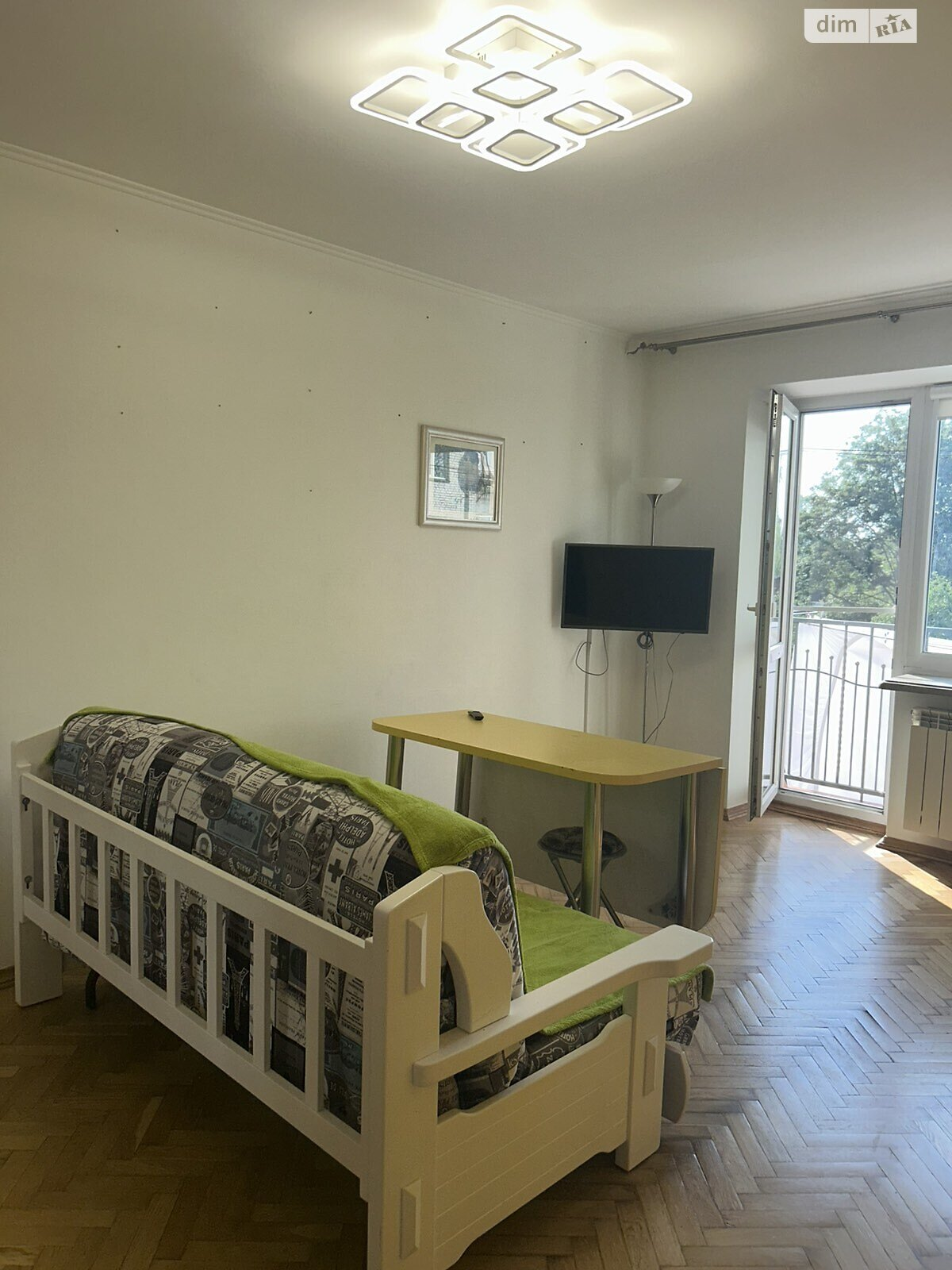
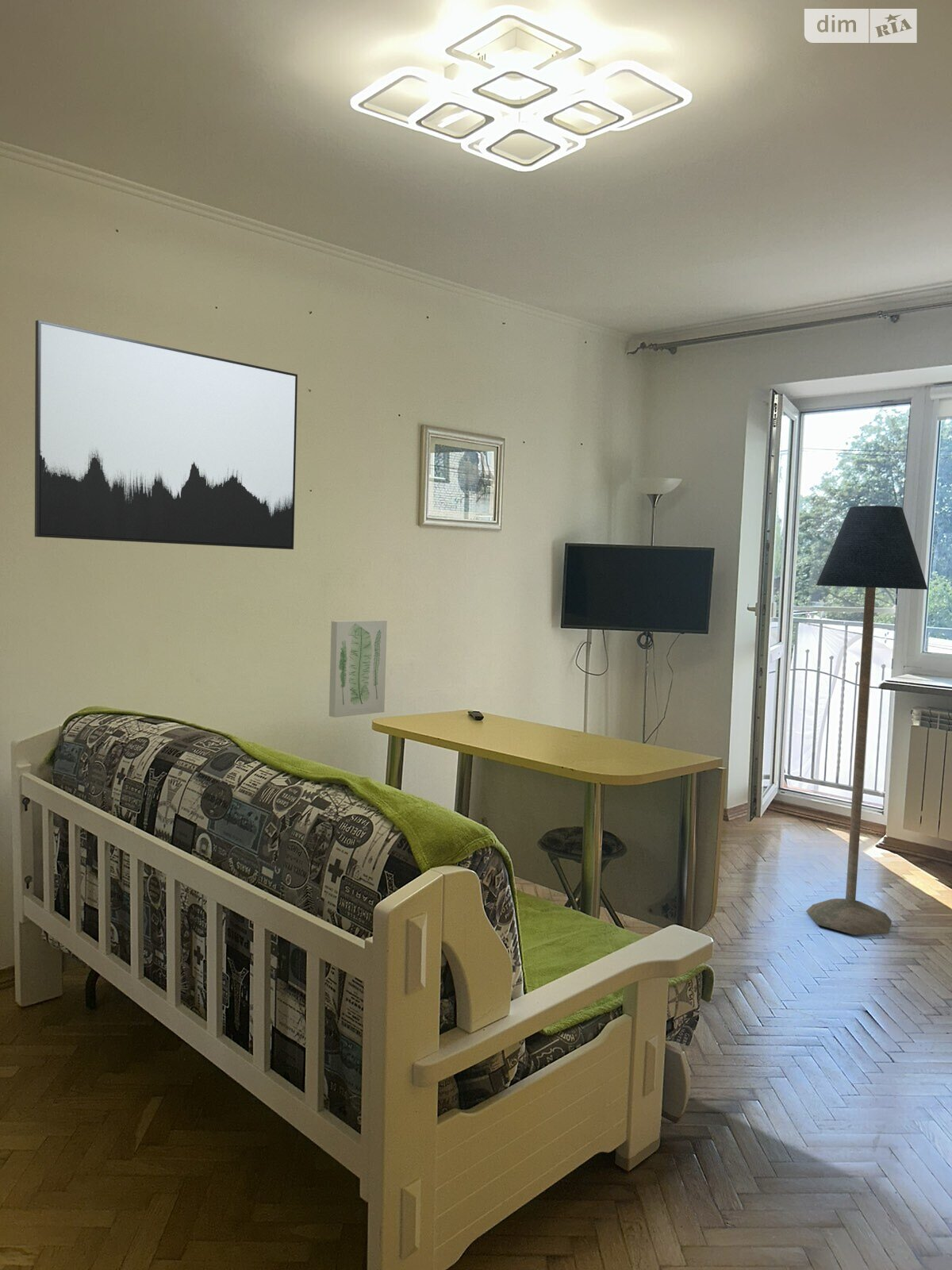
+ wall art [34,319,298,550]
+ floor lamp [805,505,928,936]
+ wall art [328,619,388,718]
